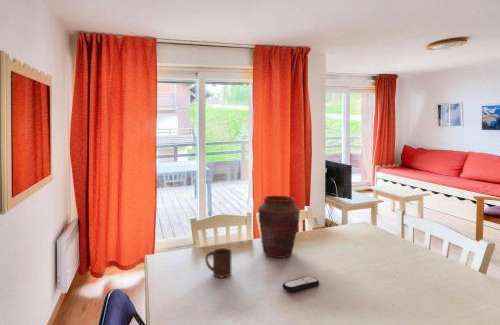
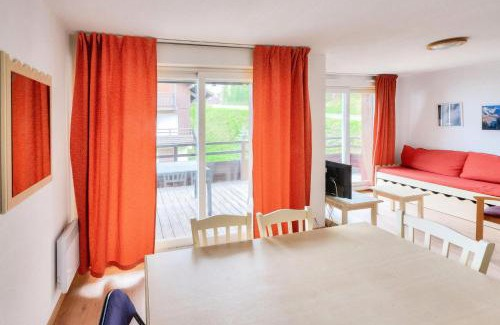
- cup [204,247,232,278]
- vase [257,195,301,259]
- remote control [281,275,320,293]
